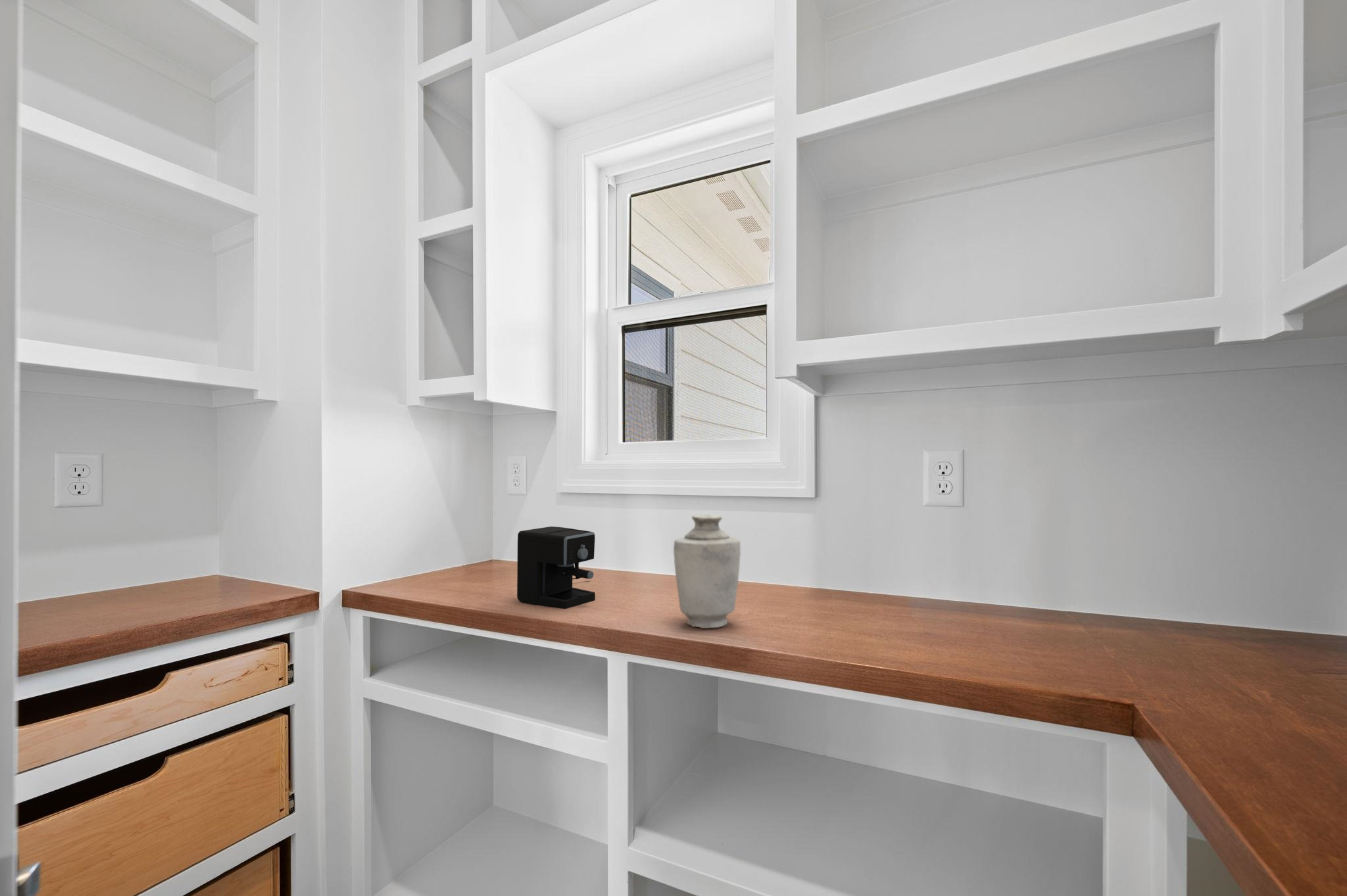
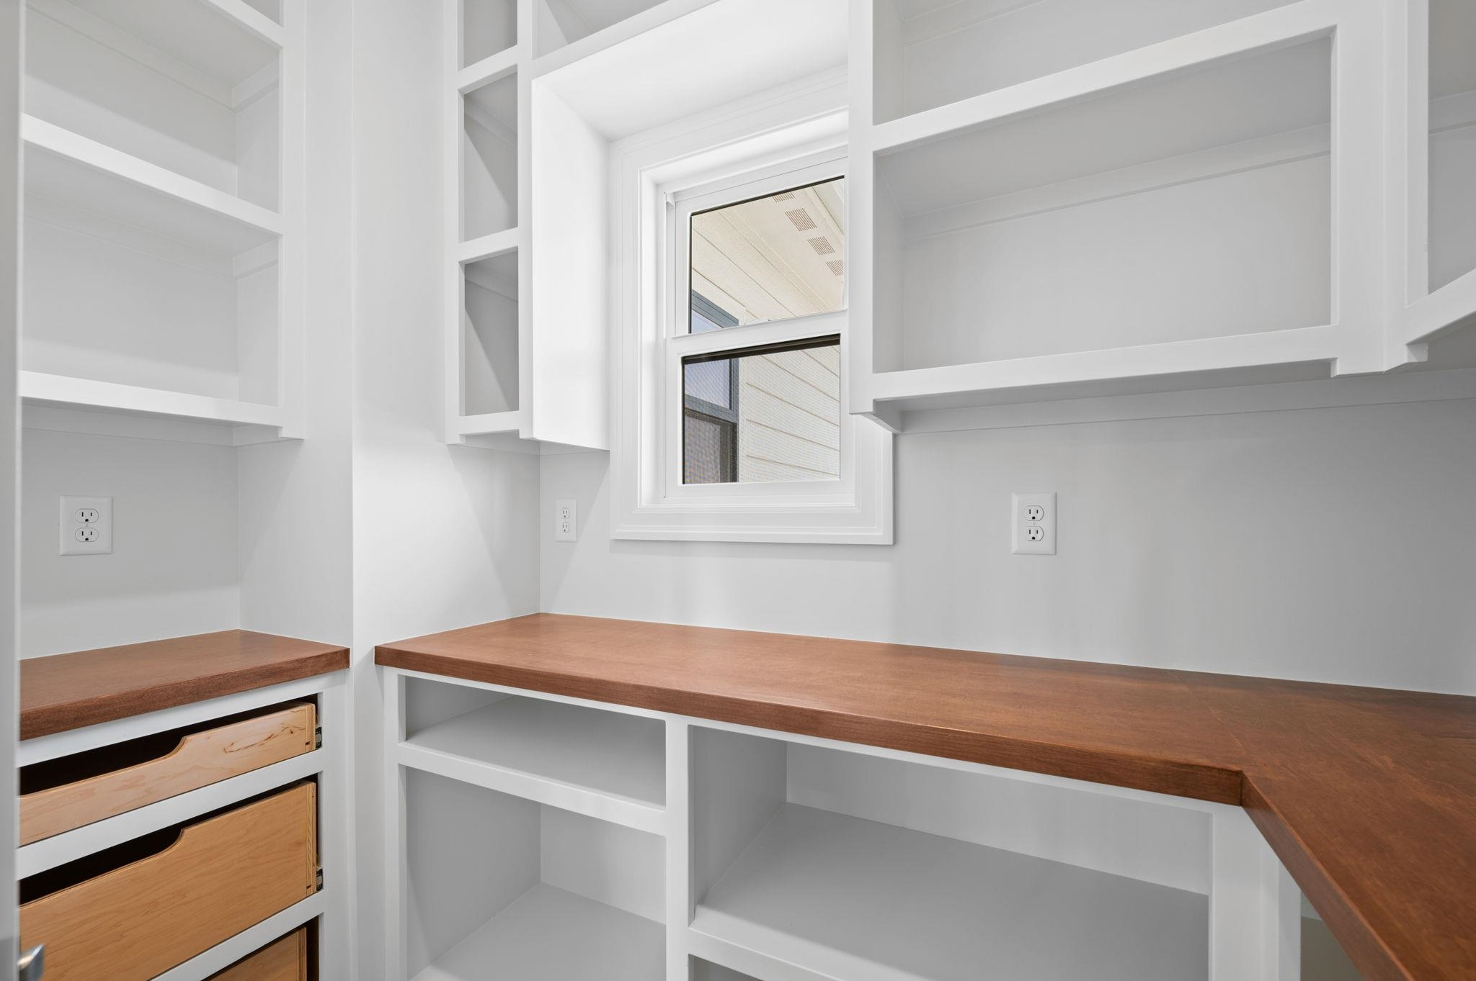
- coffee maker [516,526,596,609]
- vase [673,514,741,629]
